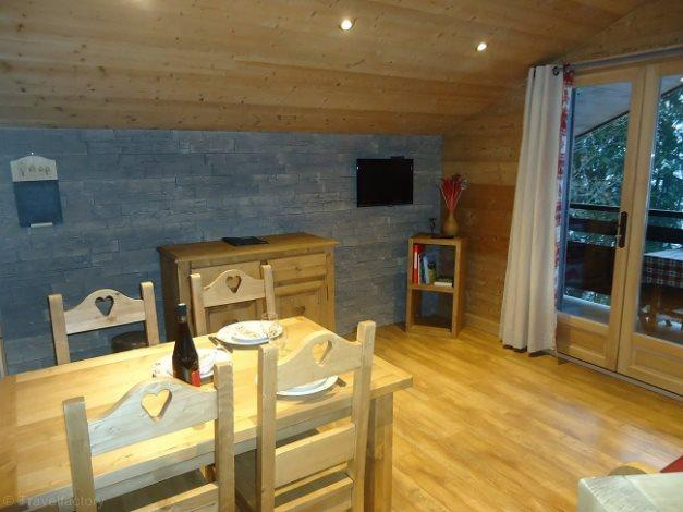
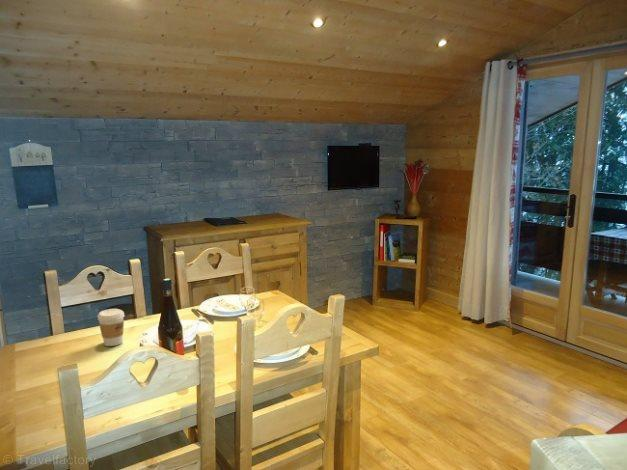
+ coffee cup [97,308,125,347]
